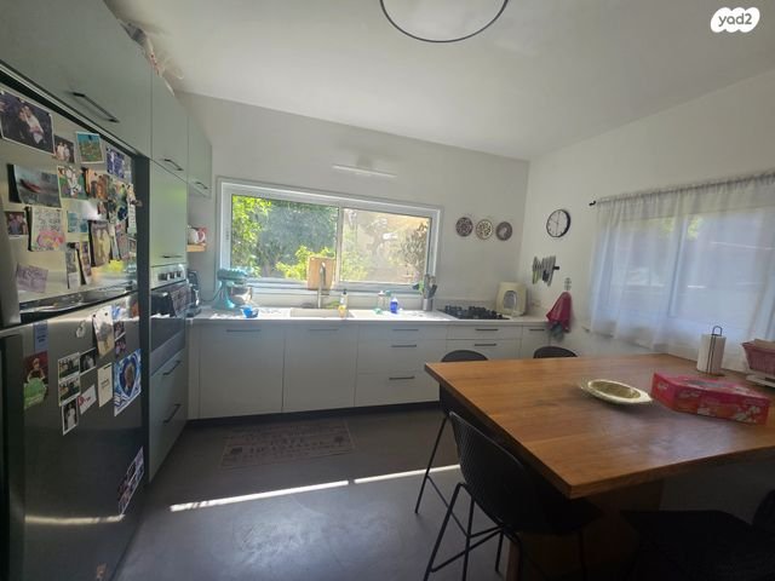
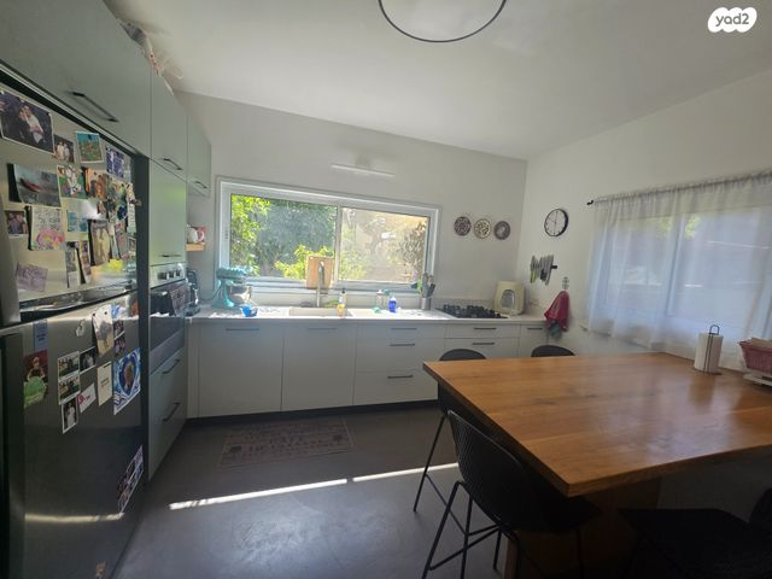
- tissue box [649,372,773,426]
- plate [576,378,655,407]
